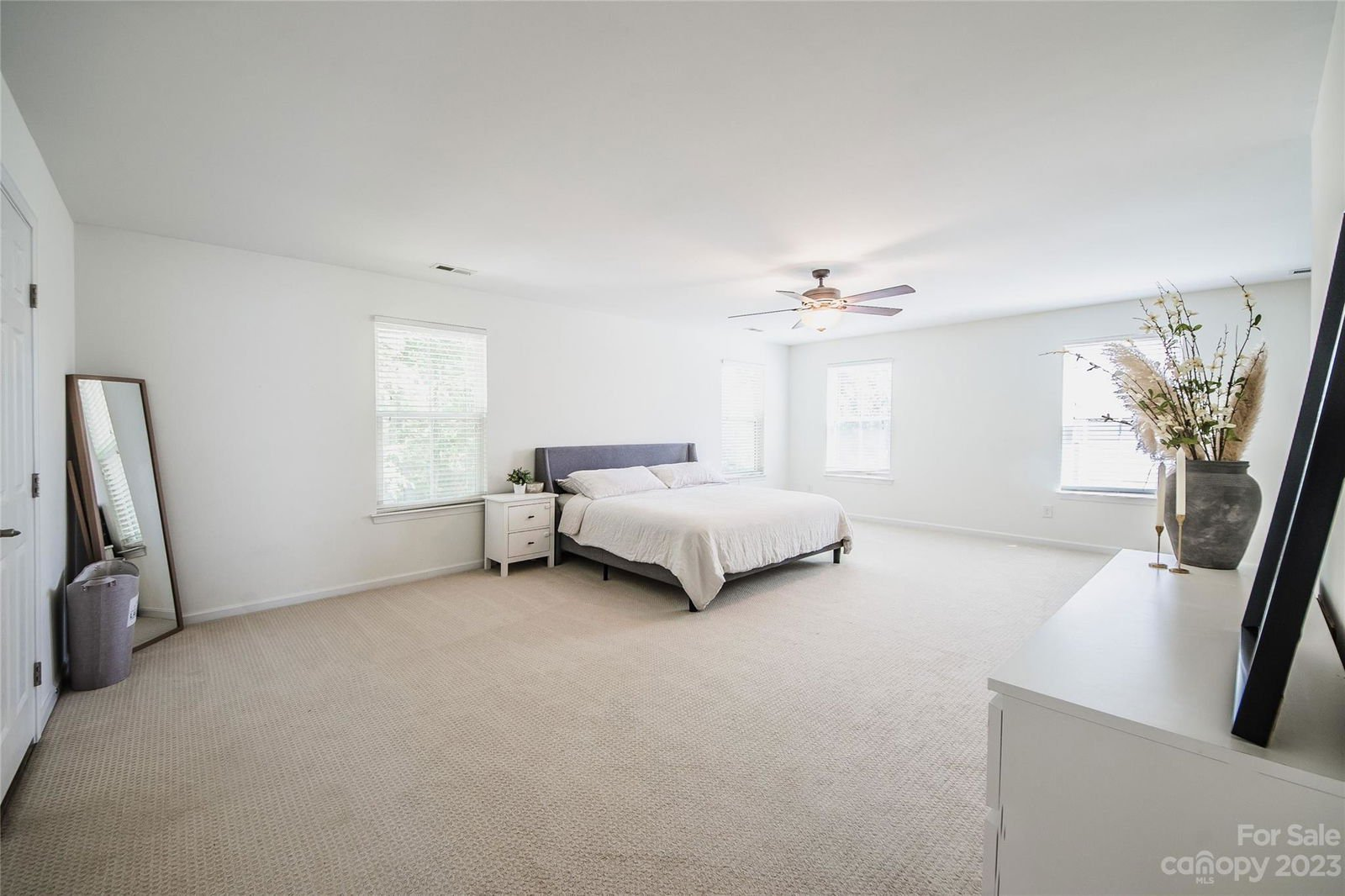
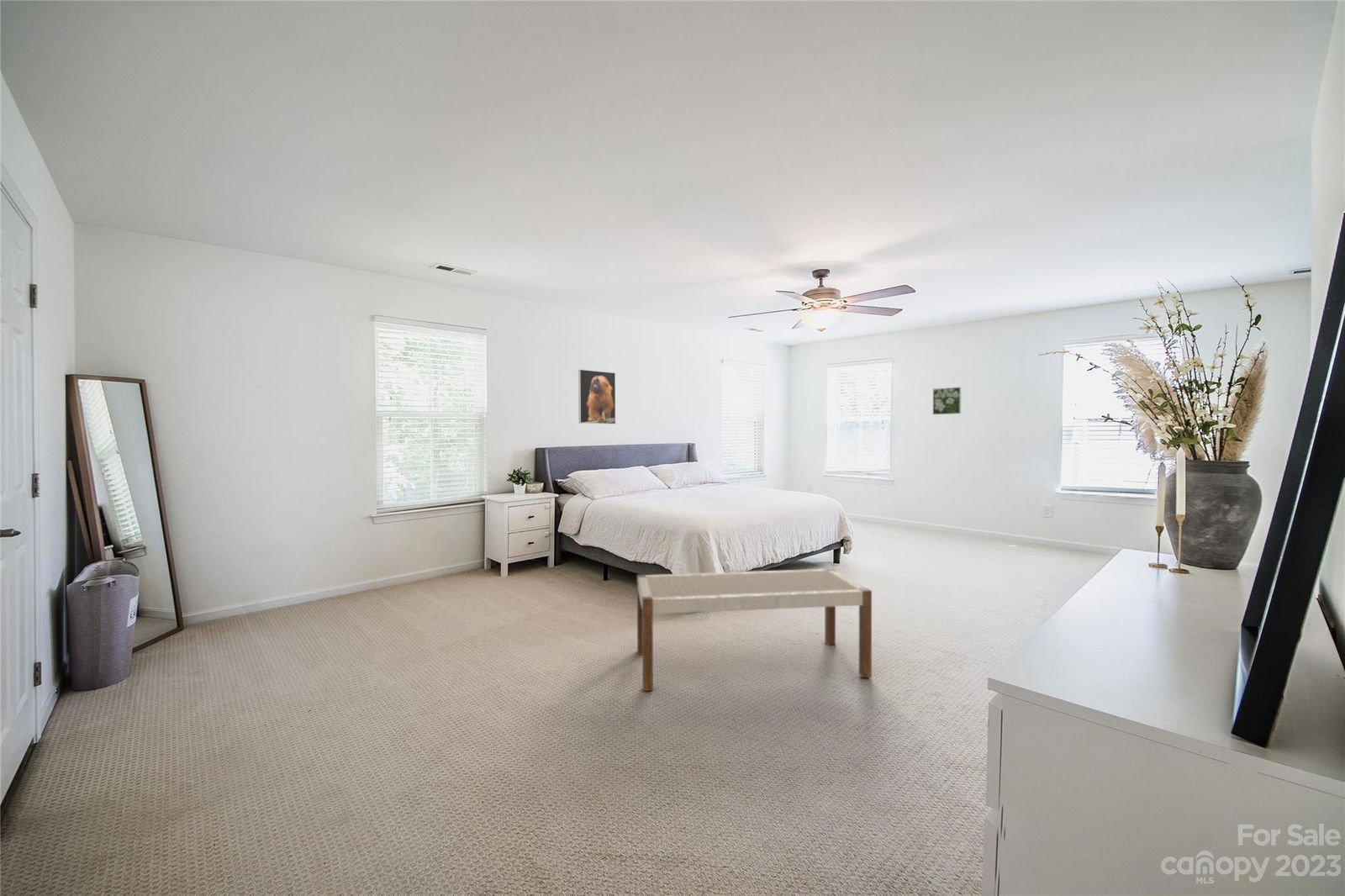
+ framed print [578,369,616,424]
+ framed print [932,387,962,415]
+ bench [636,567,873,692]
